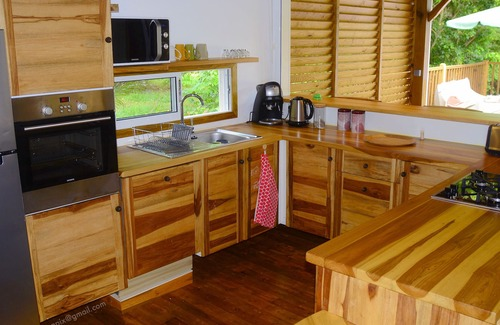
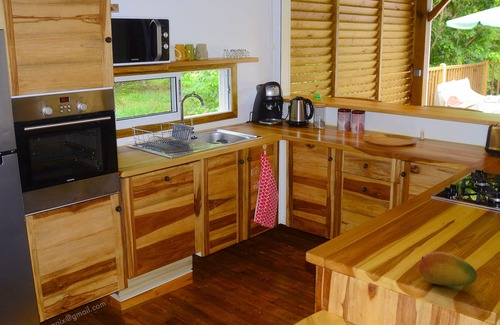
+ fruit [418,251,478,287]
